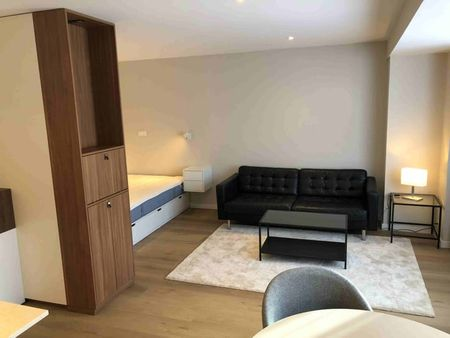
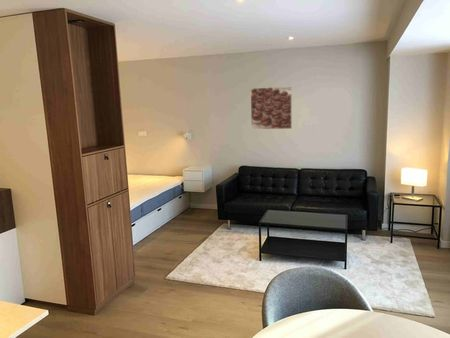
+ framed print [249,85,293,130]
